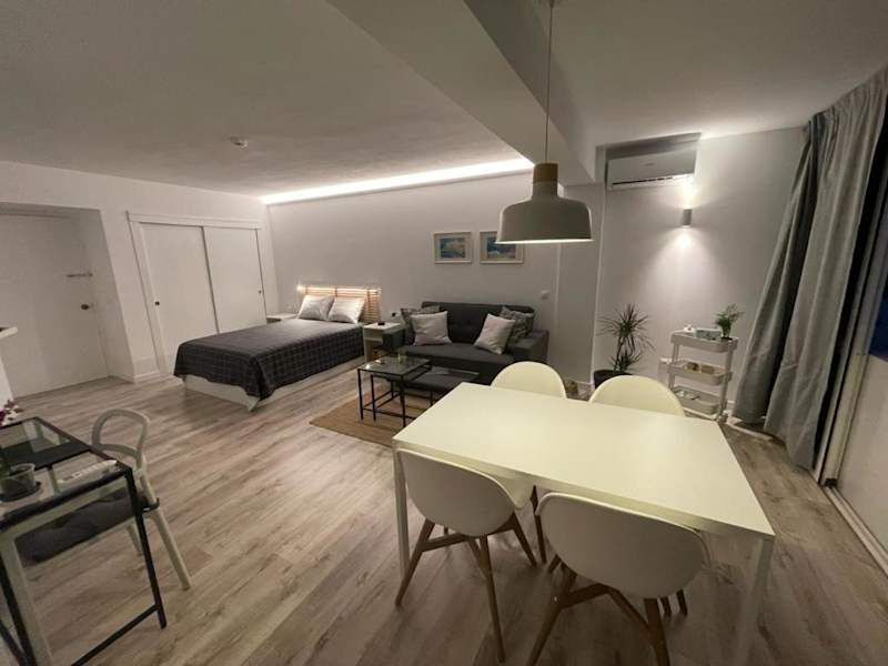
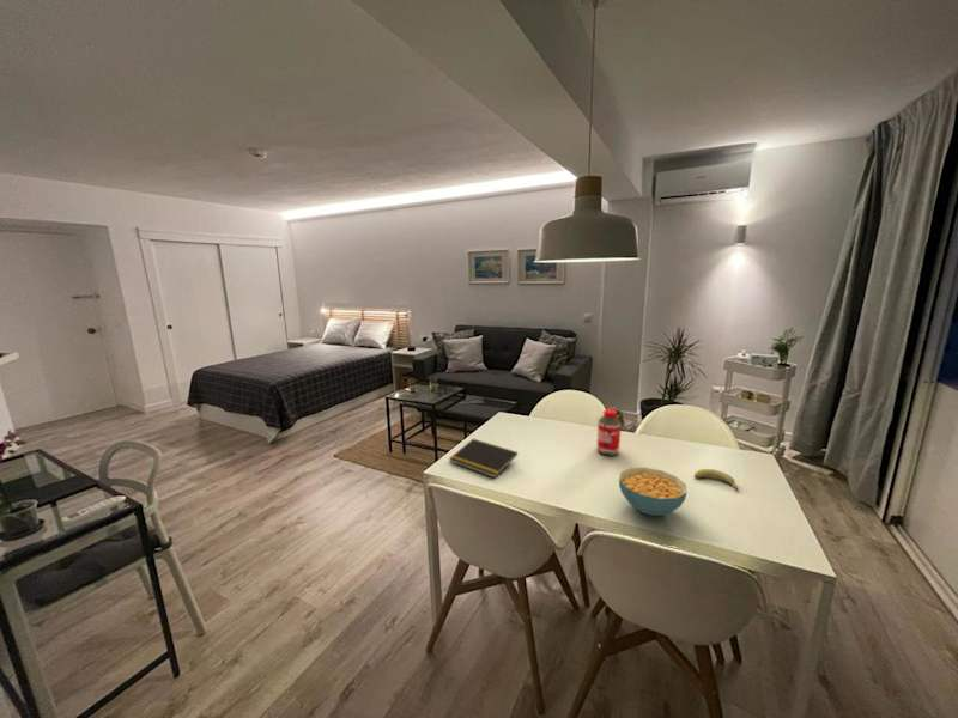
+ cereal bowl [618,467,687,517]
+ bottle [596,408,623,457]
+ fruit [693,468,739,492]
+ notepad [448,438,519,479]
